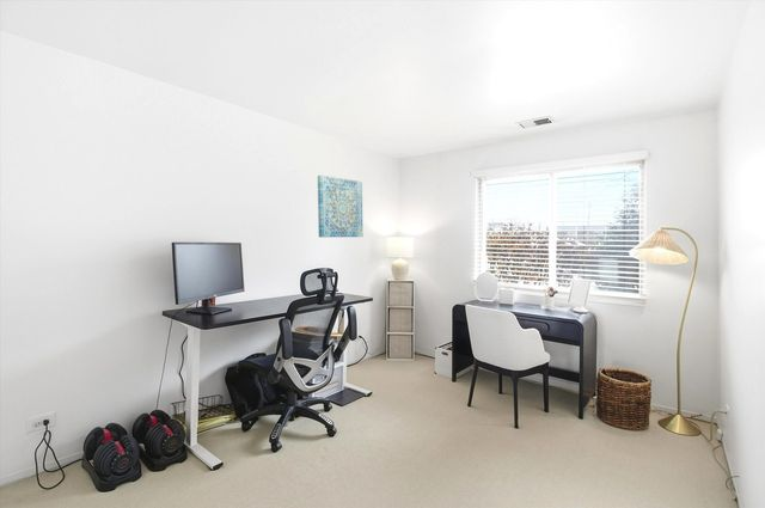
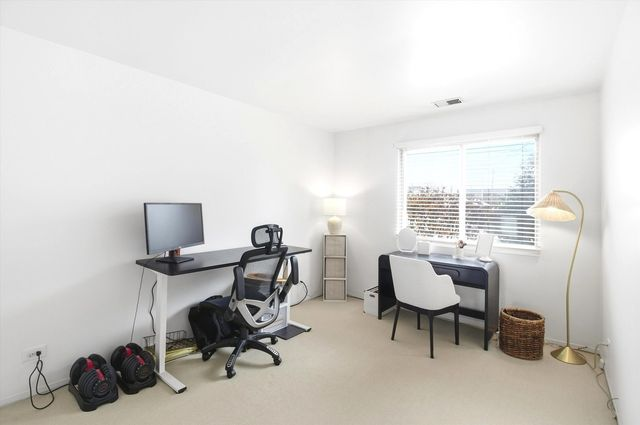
- wall art [317,175,365,239]
